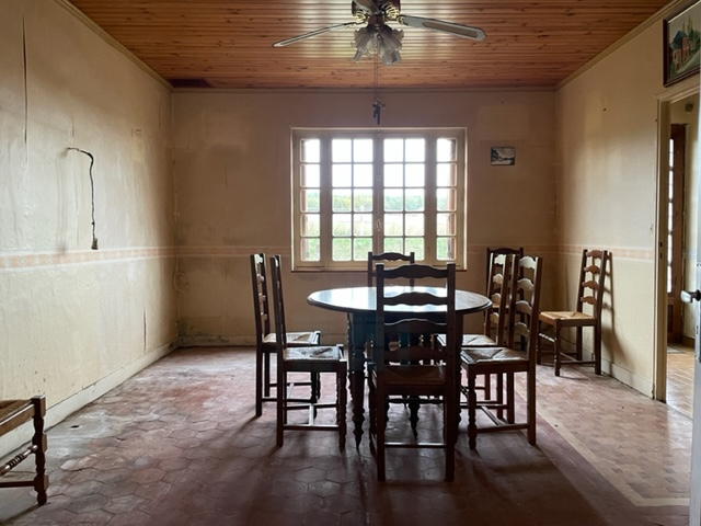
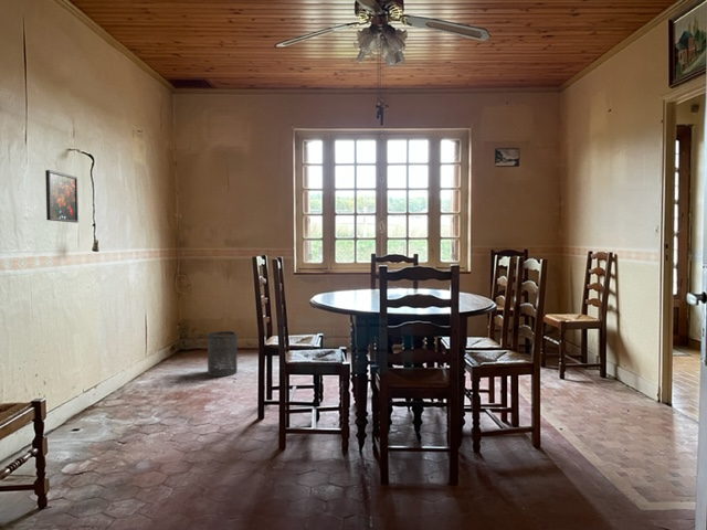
+ trash can [207,330,239,378]
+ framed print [44,169,80,224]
